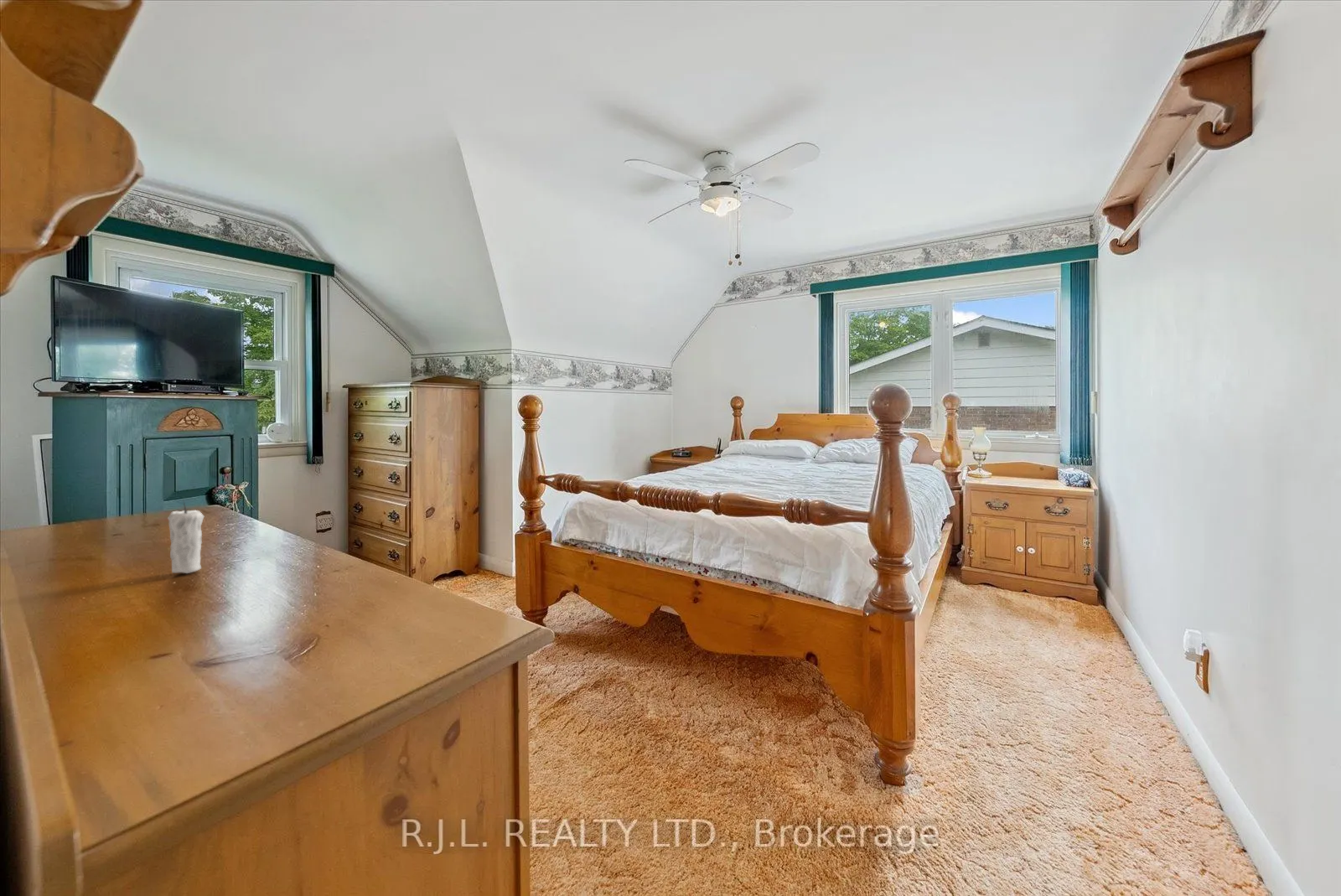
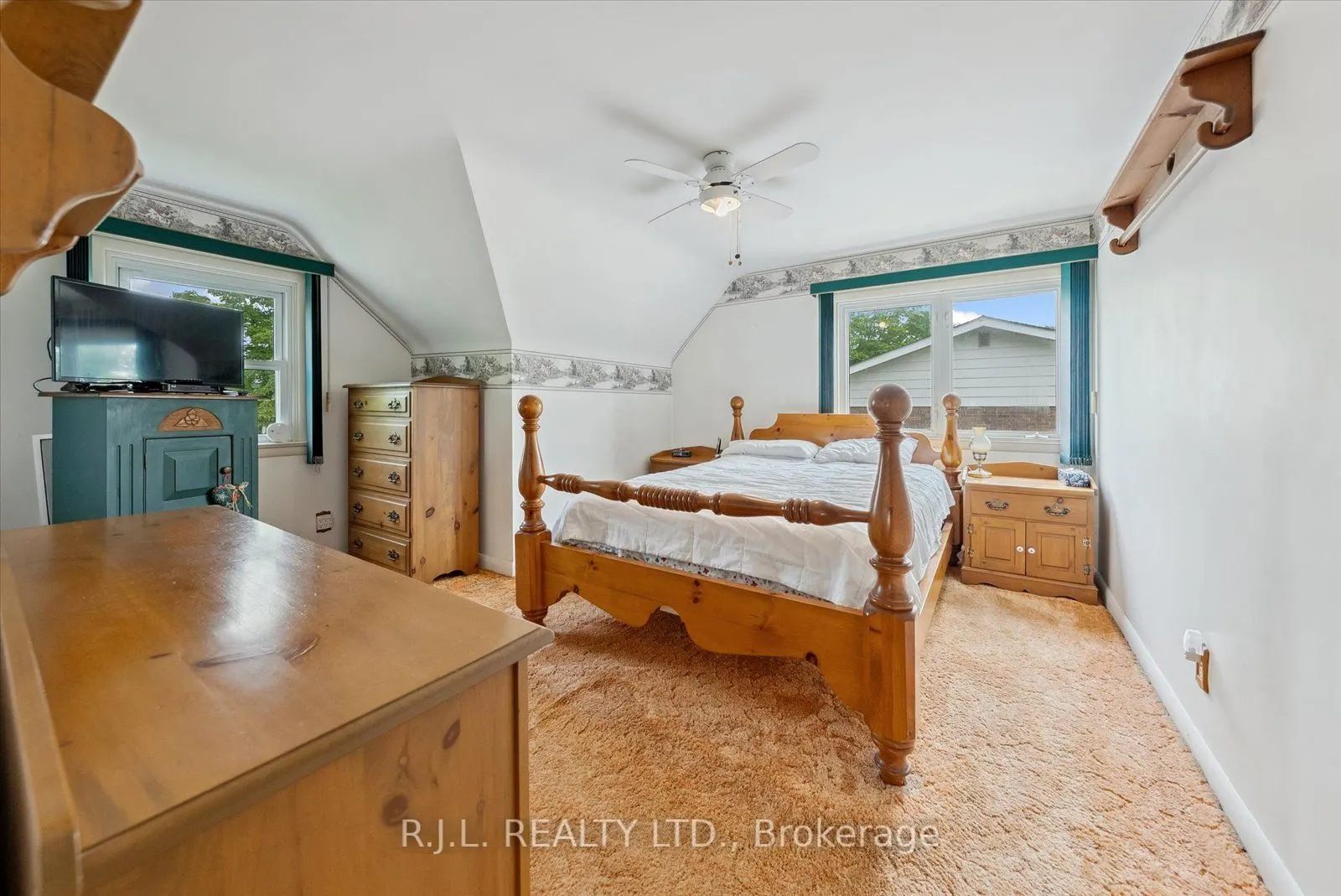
- candle [167,498,205,574]
